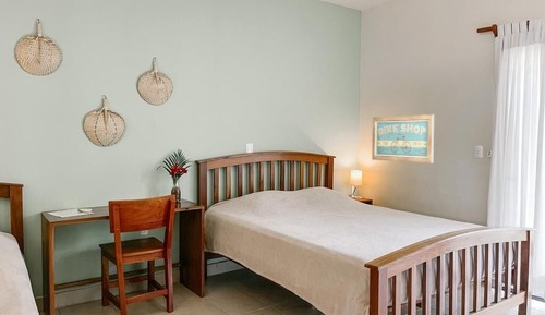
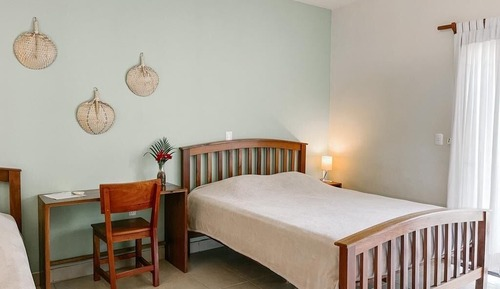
- wall art [371,113,435,165]
